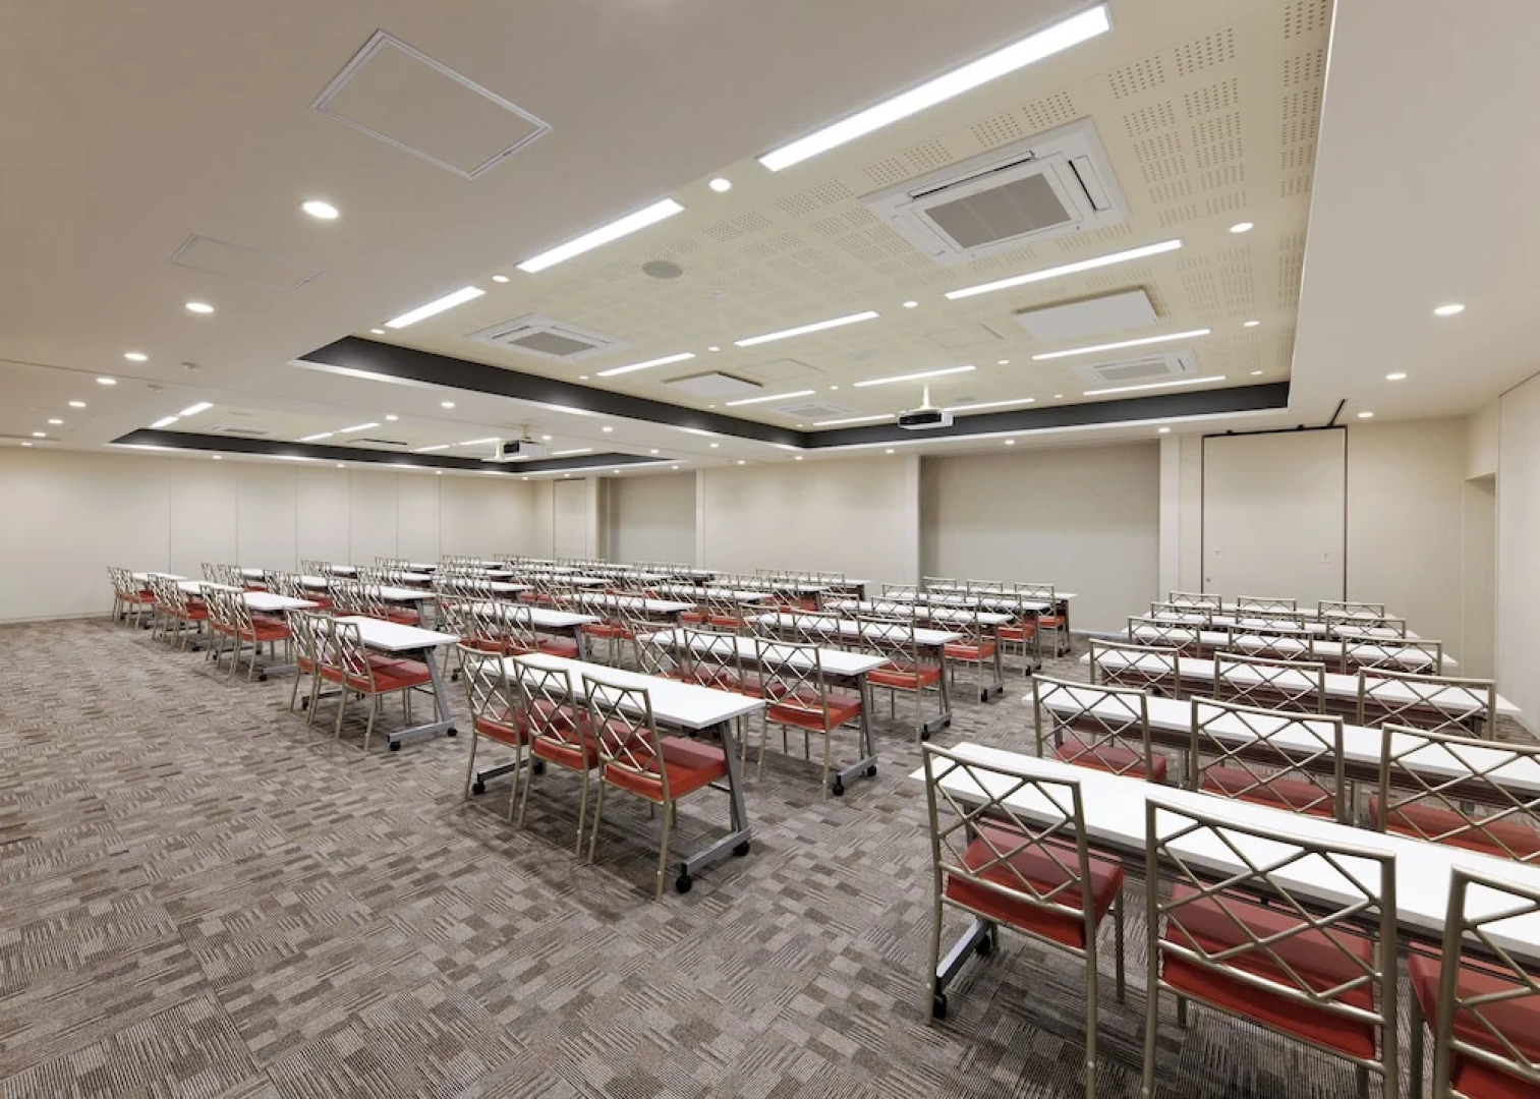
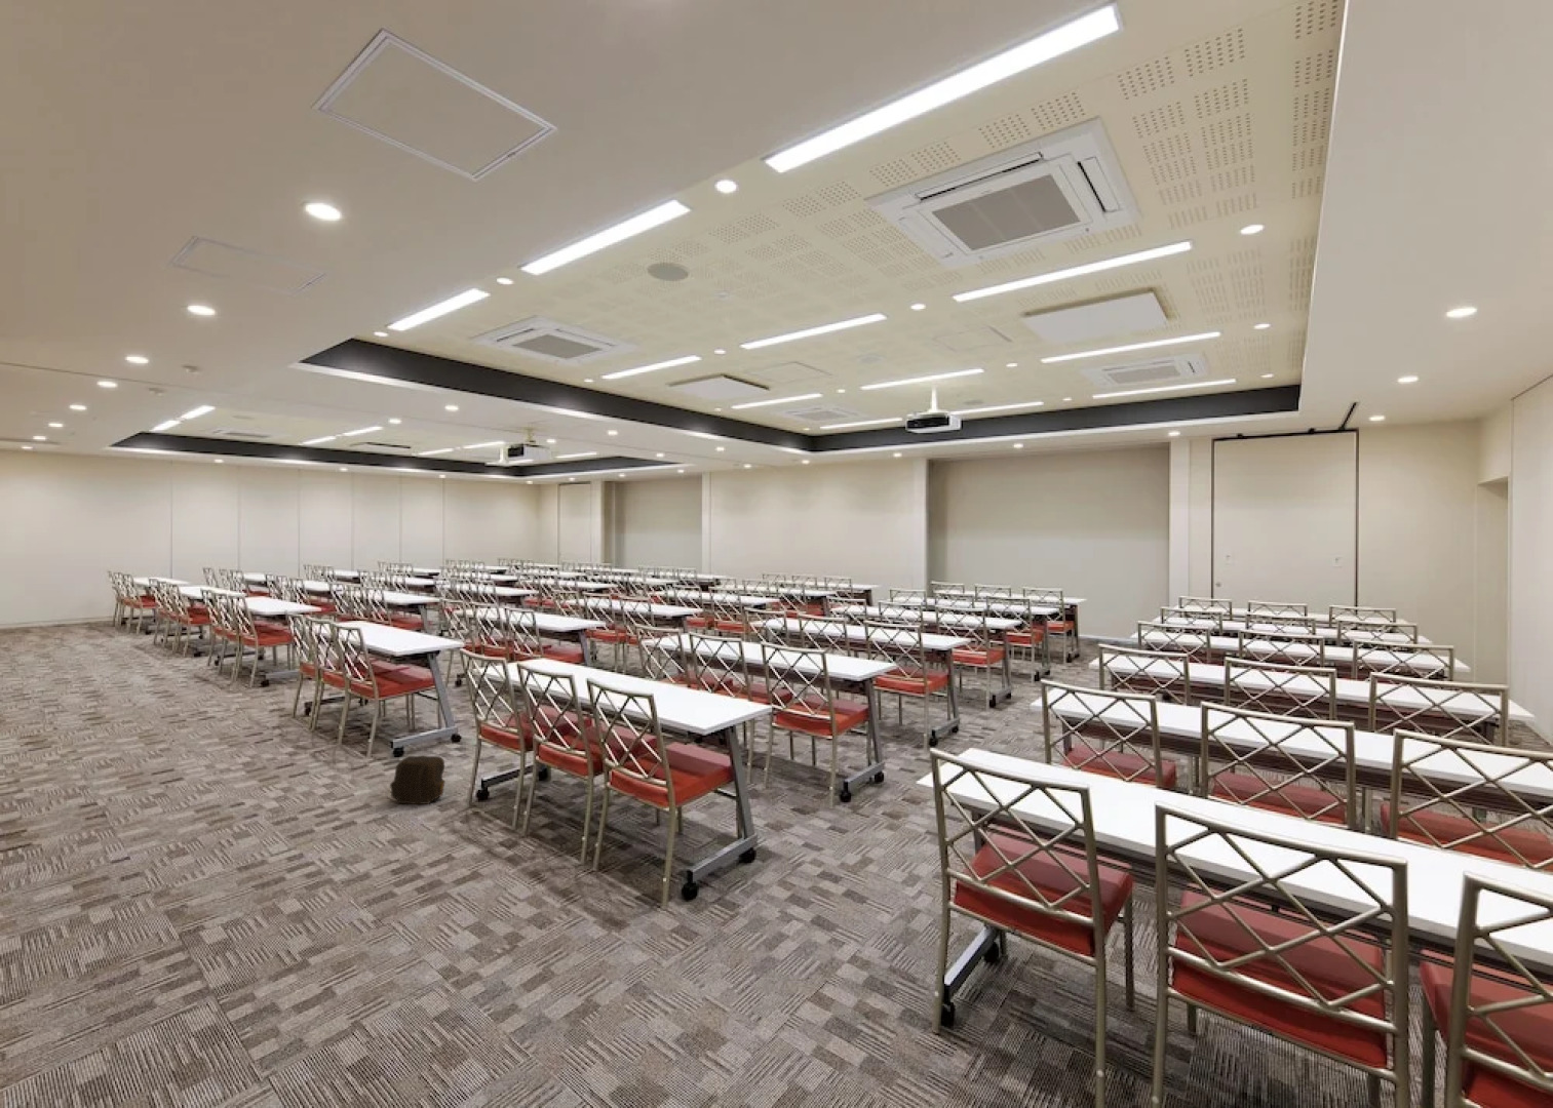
+ backpack [389,755,446,806]
